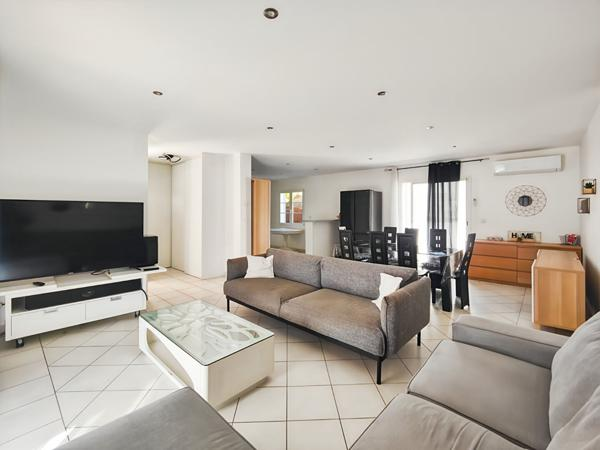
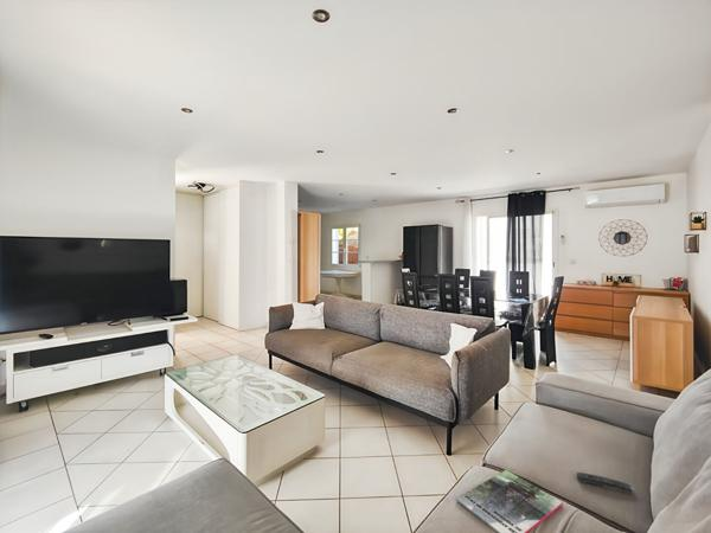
+ magazine [455,469,564,533]
+ remote control [576,471,635,493]
